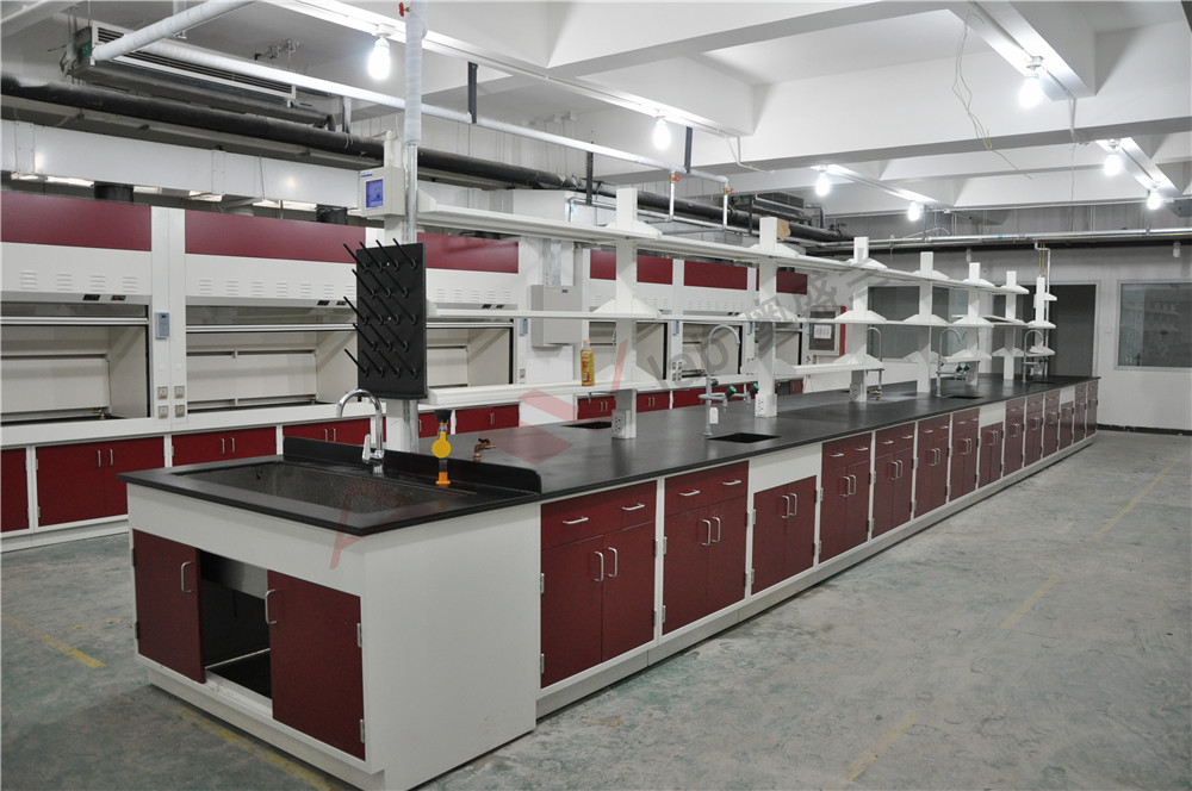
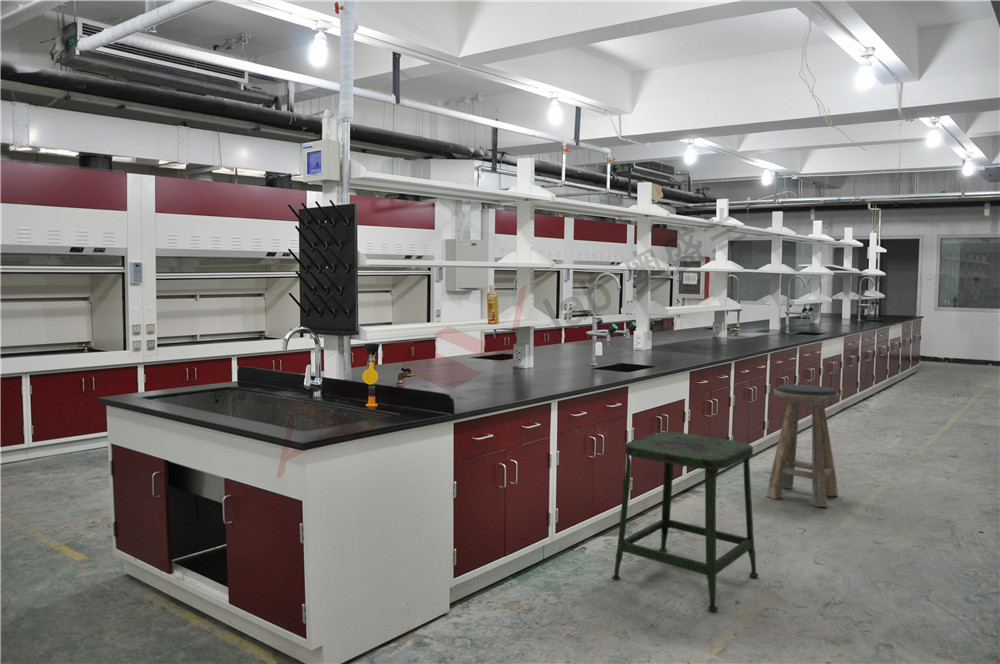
+ stool [611,431,759,612]
+ stool [766,384,840,508]
